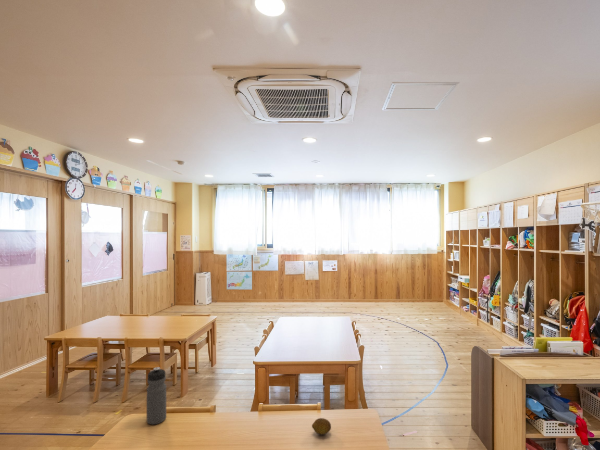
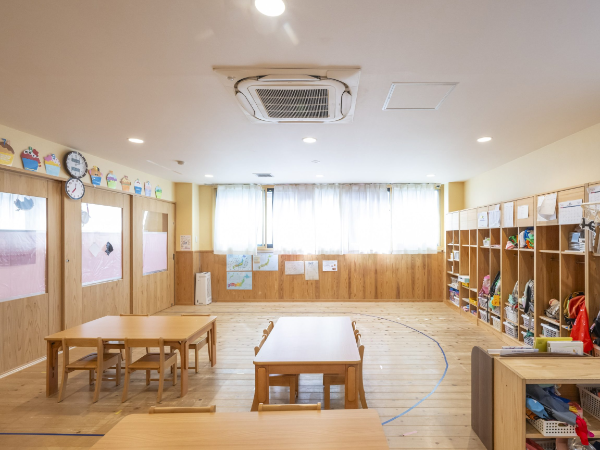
- fruit [311,417,332,435]
- water bottle [146,366,167,425]
